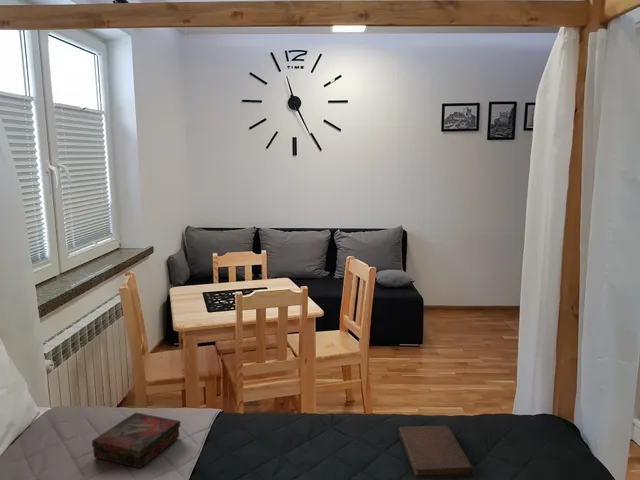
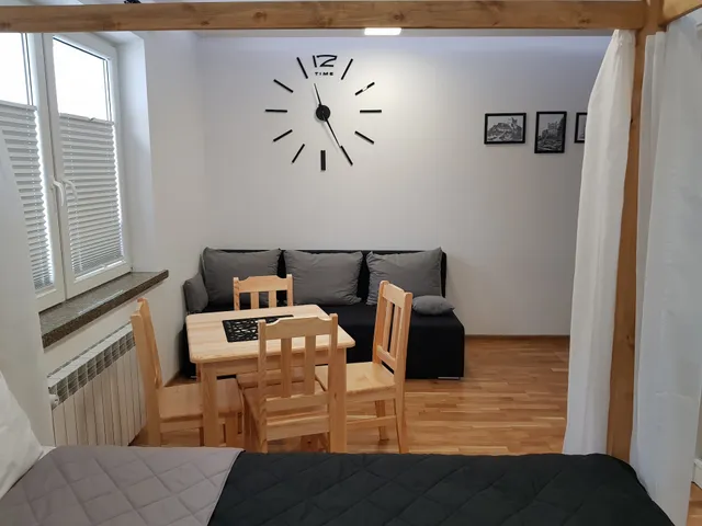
- book [91,412,181,469]
- notebook [398,425,475,479]
